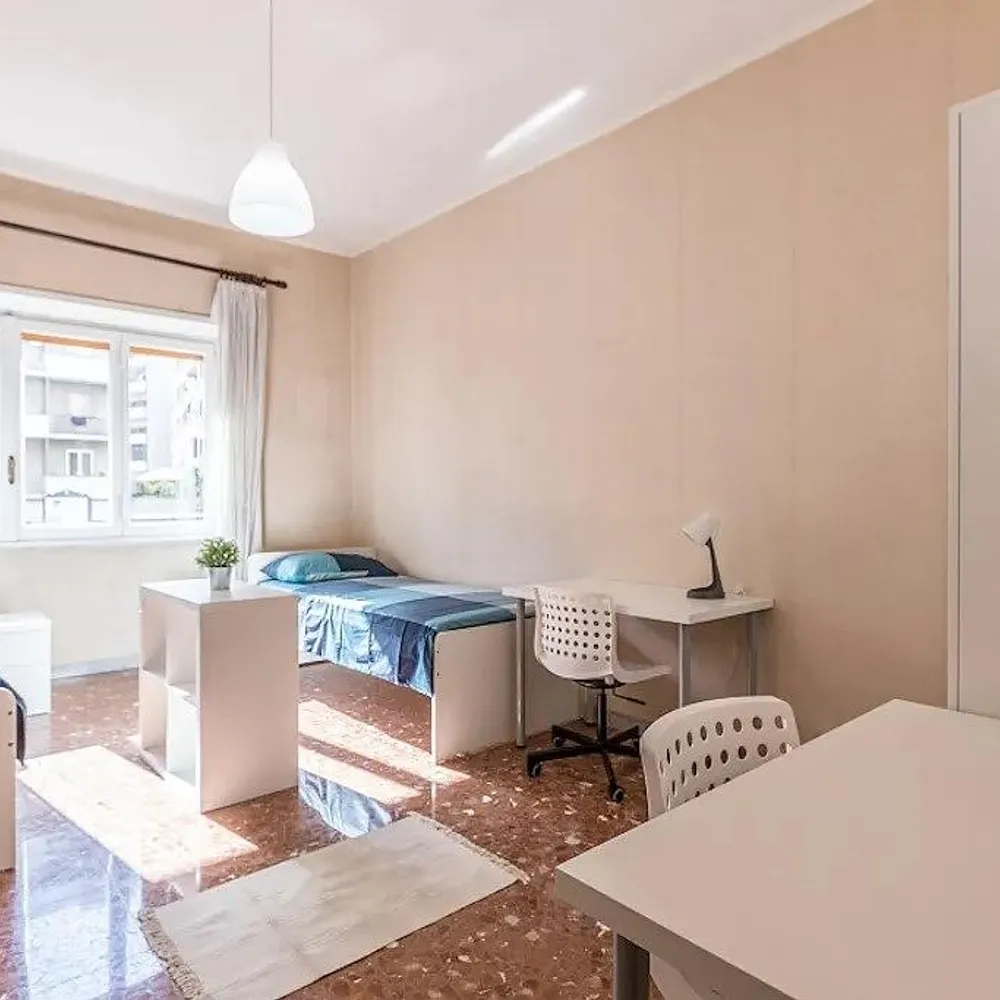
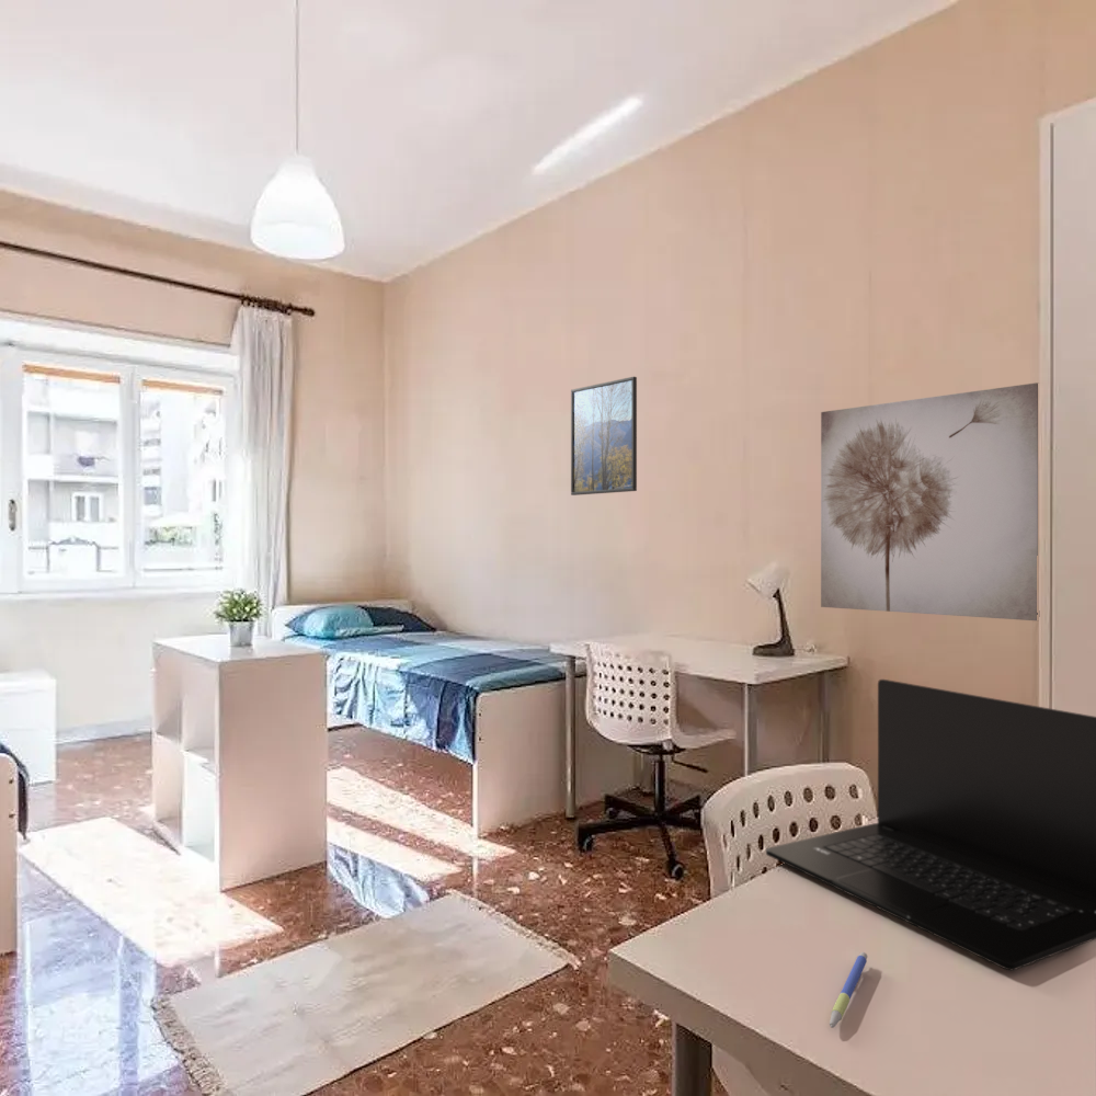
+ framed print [570,376,638,496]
+ laptop [765,678,1096,972]
+ pen [829,951,868,1029]
+ wall art [820,381,1039,621]
